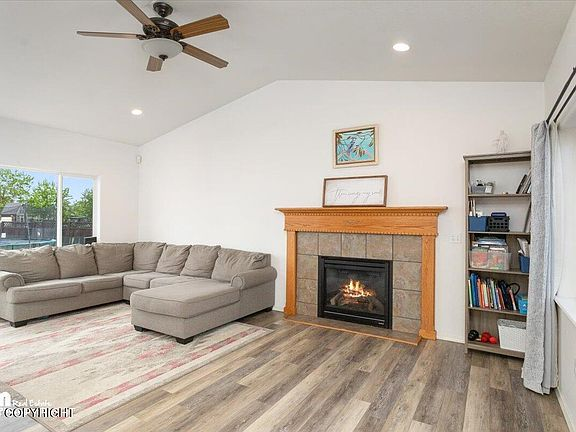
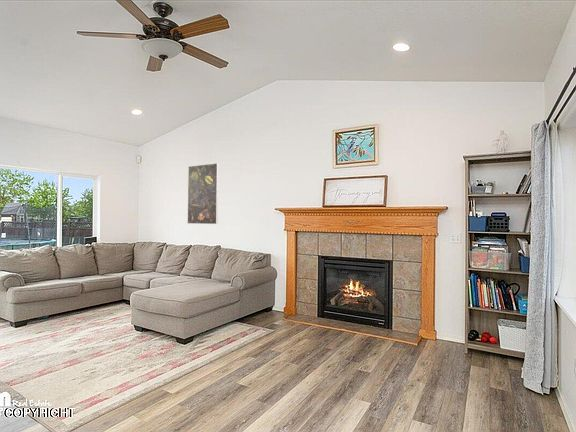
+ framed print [186,162,220,225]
